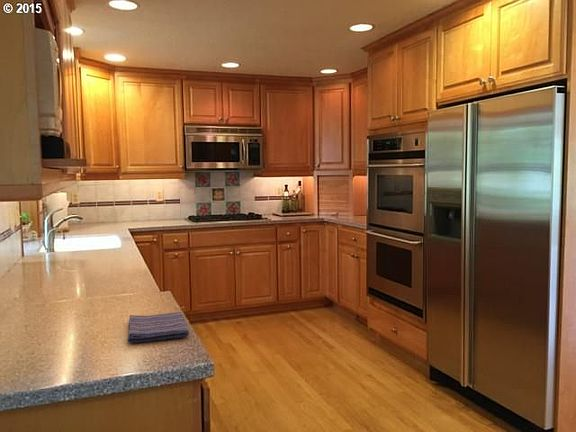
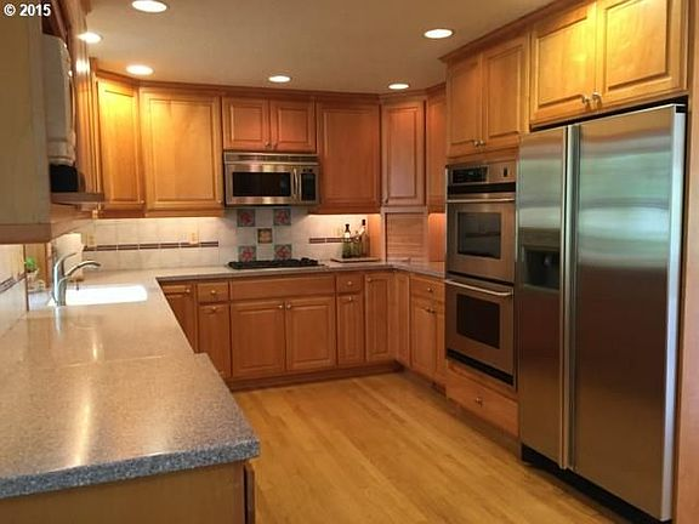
- dish towel [126,311,190,344]
